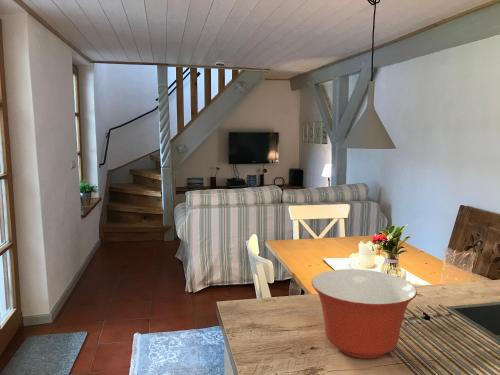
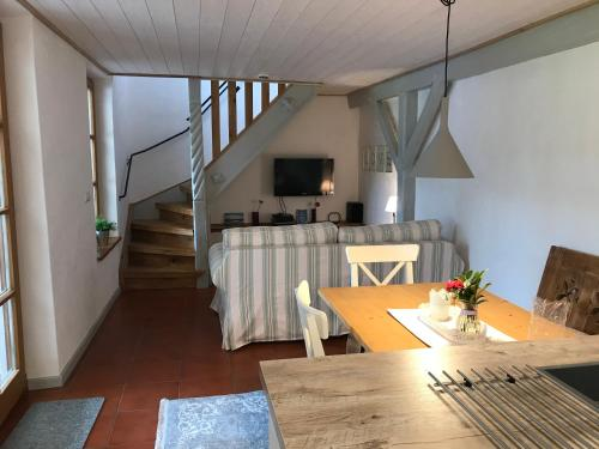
- mixing bowl [311,268,418,359]
